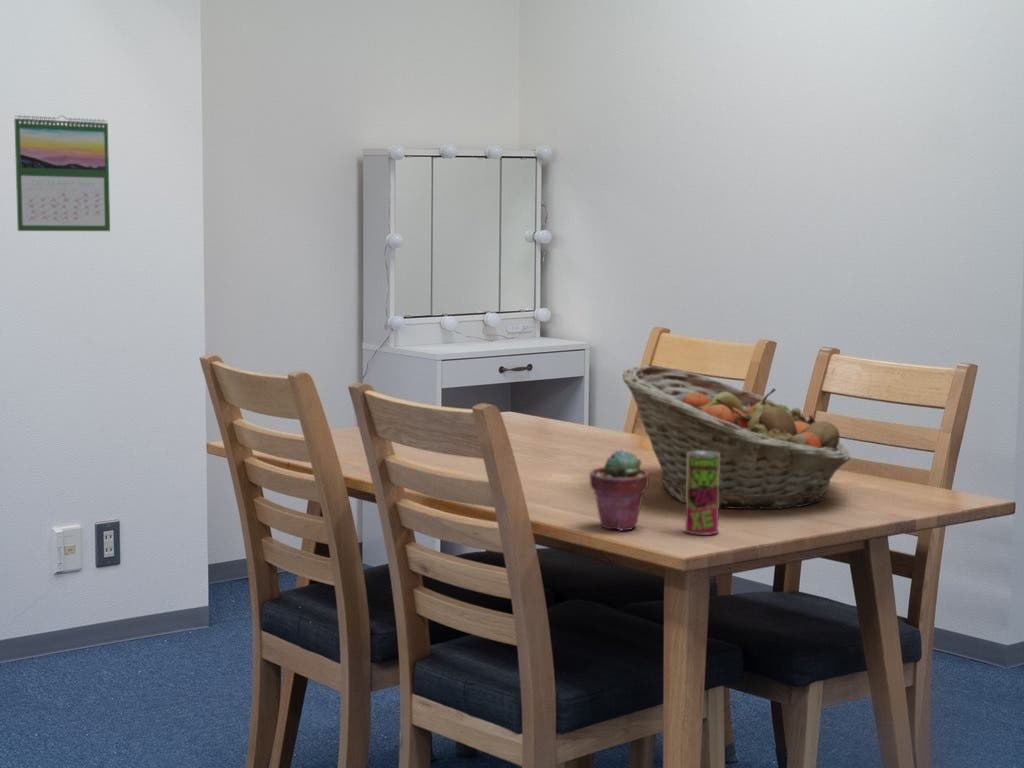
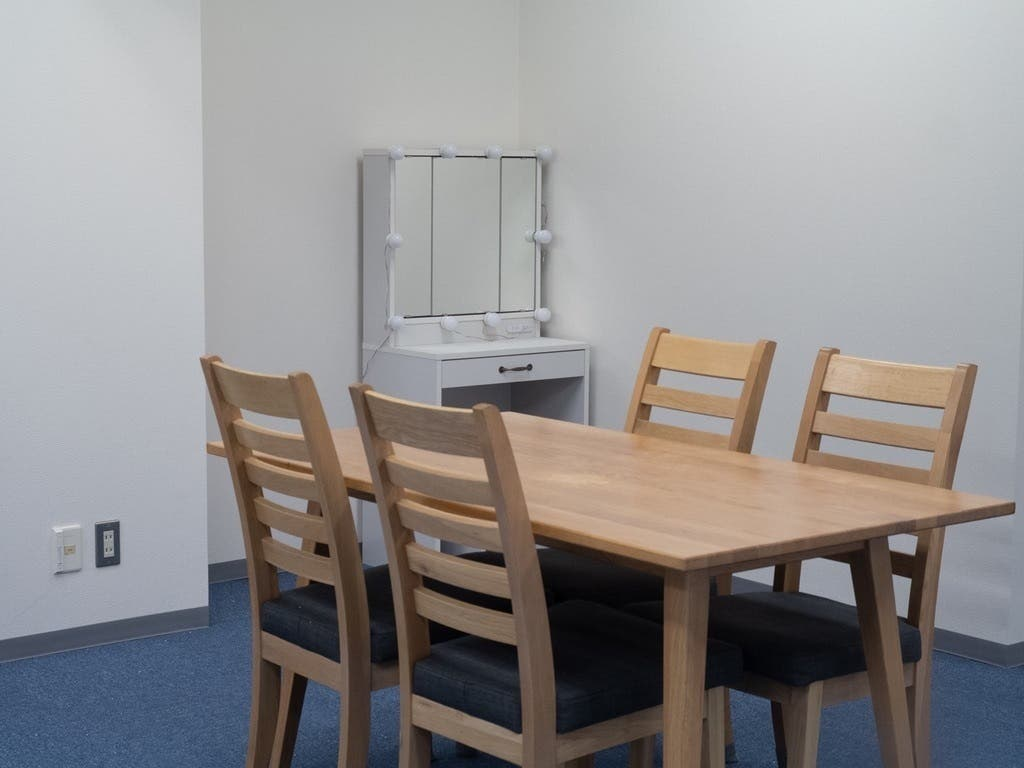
- beverage can [683,451,720,536]
- potted succulent [589,448,650,531]
- fruit basket [621,364,851,510]
- calendar [13,114,111,232]
